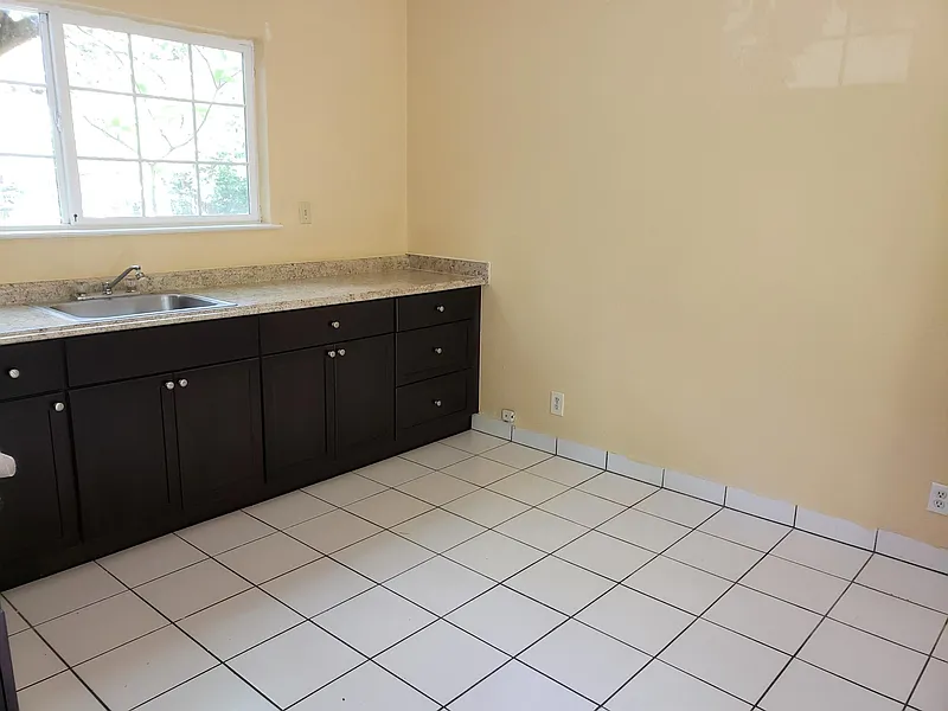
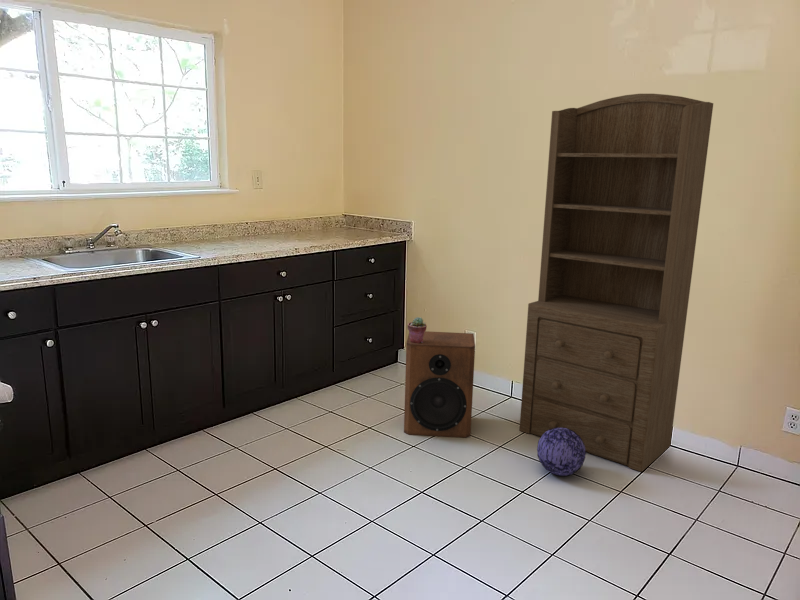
+ decorative ball [536,427,587,477]
+ potted succulent [407,316,428,343]
+ shelving unit [519,93,714,472]
+ speaker [403,330,476,439]
